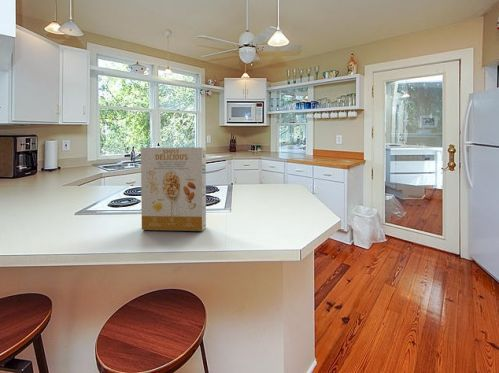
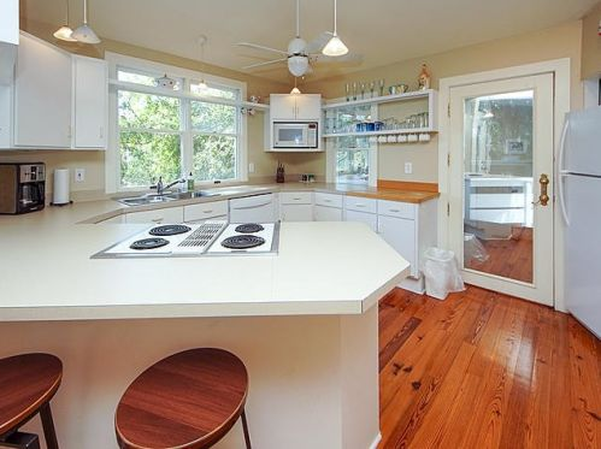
- cereal box [140,147,207,232]
